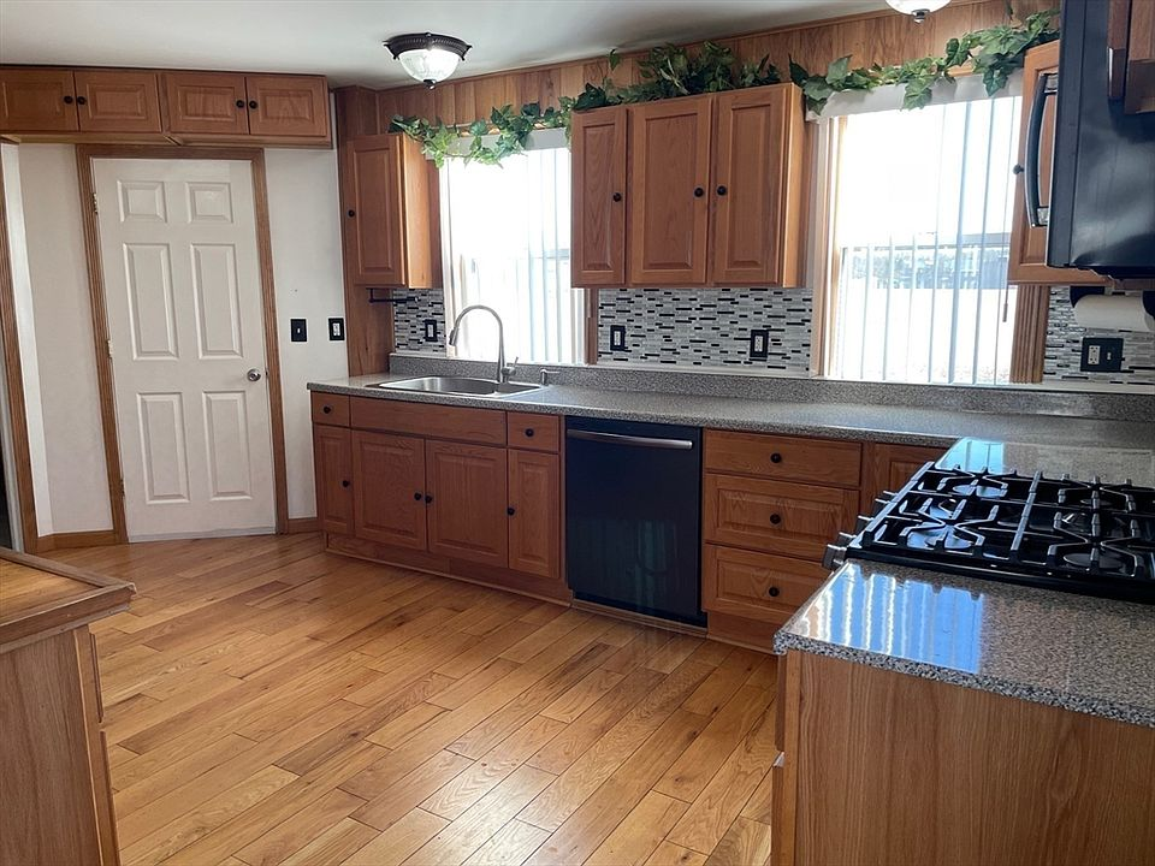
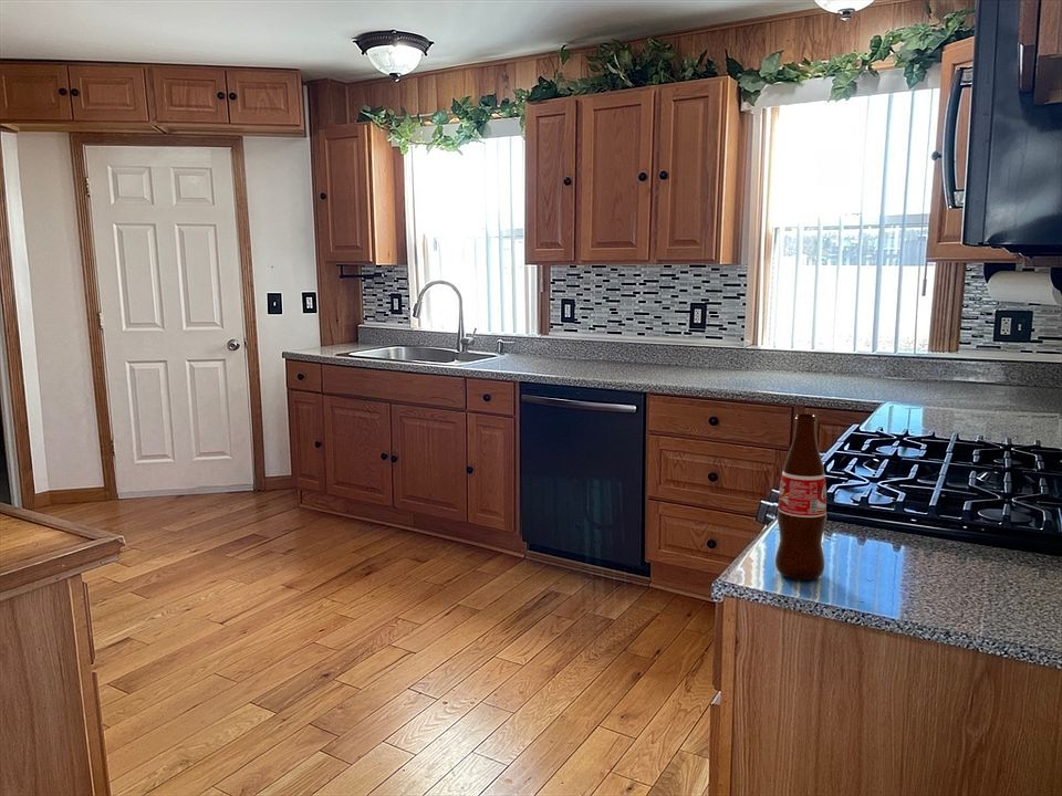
+ bottle [774,412,827,580]
